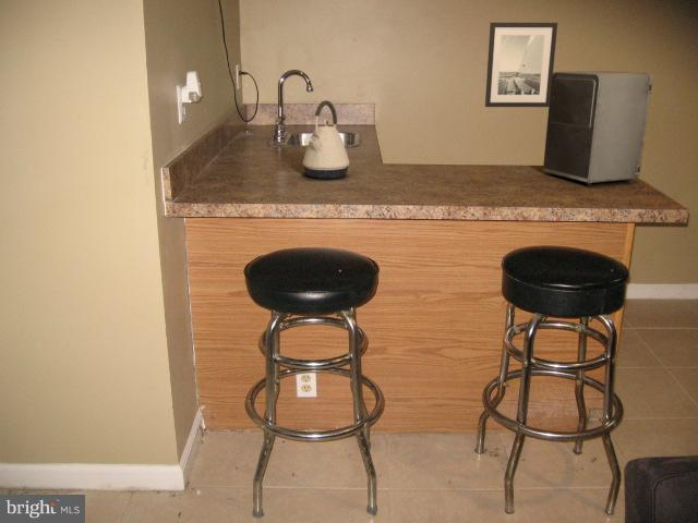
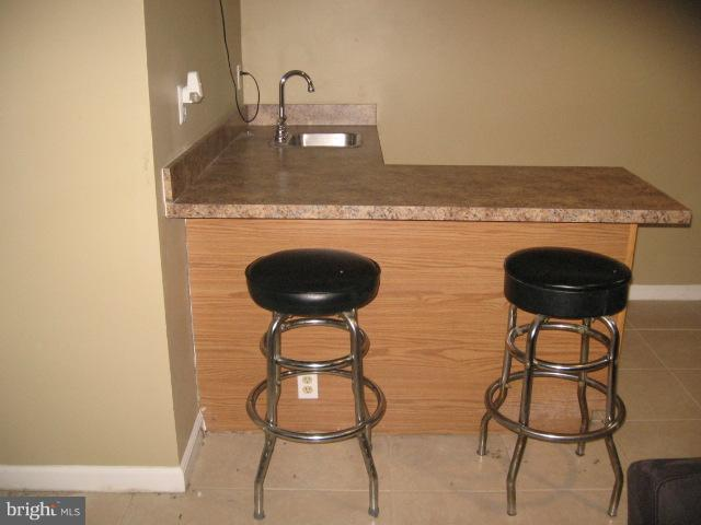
- wall art [484,22,558,108]
- speaker [542,70,653,186]
- kettle [302,99,350,180]
